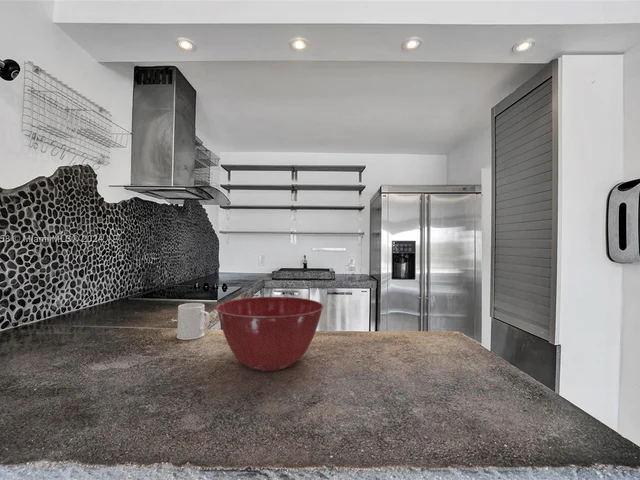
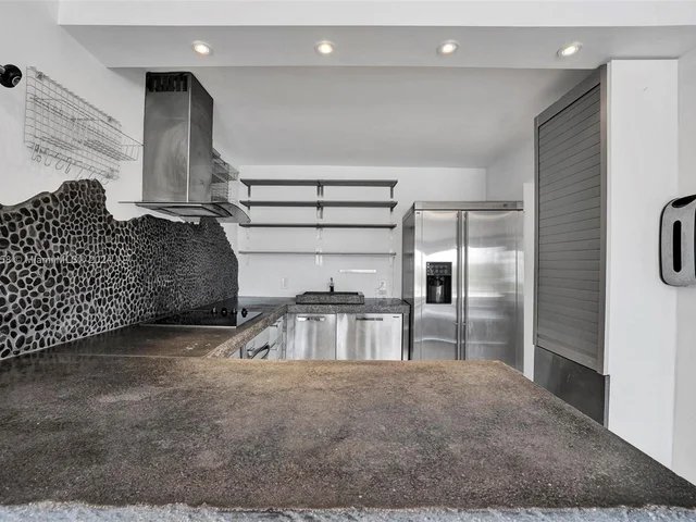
- mixing bowl [215,296,325,372]
- mug [176,302,210,341]
